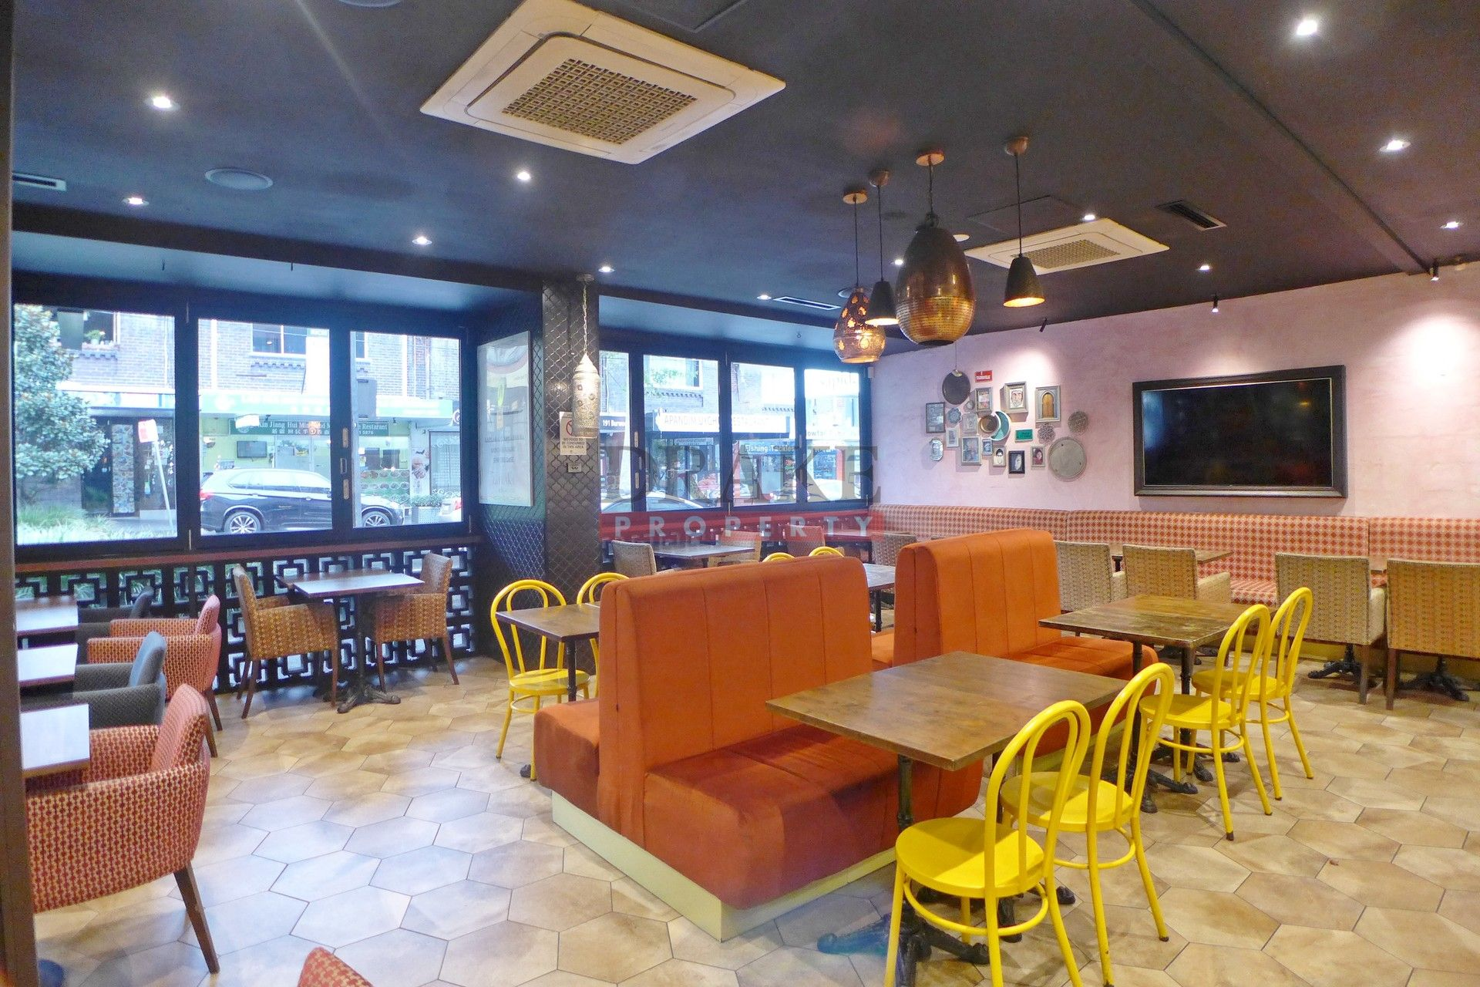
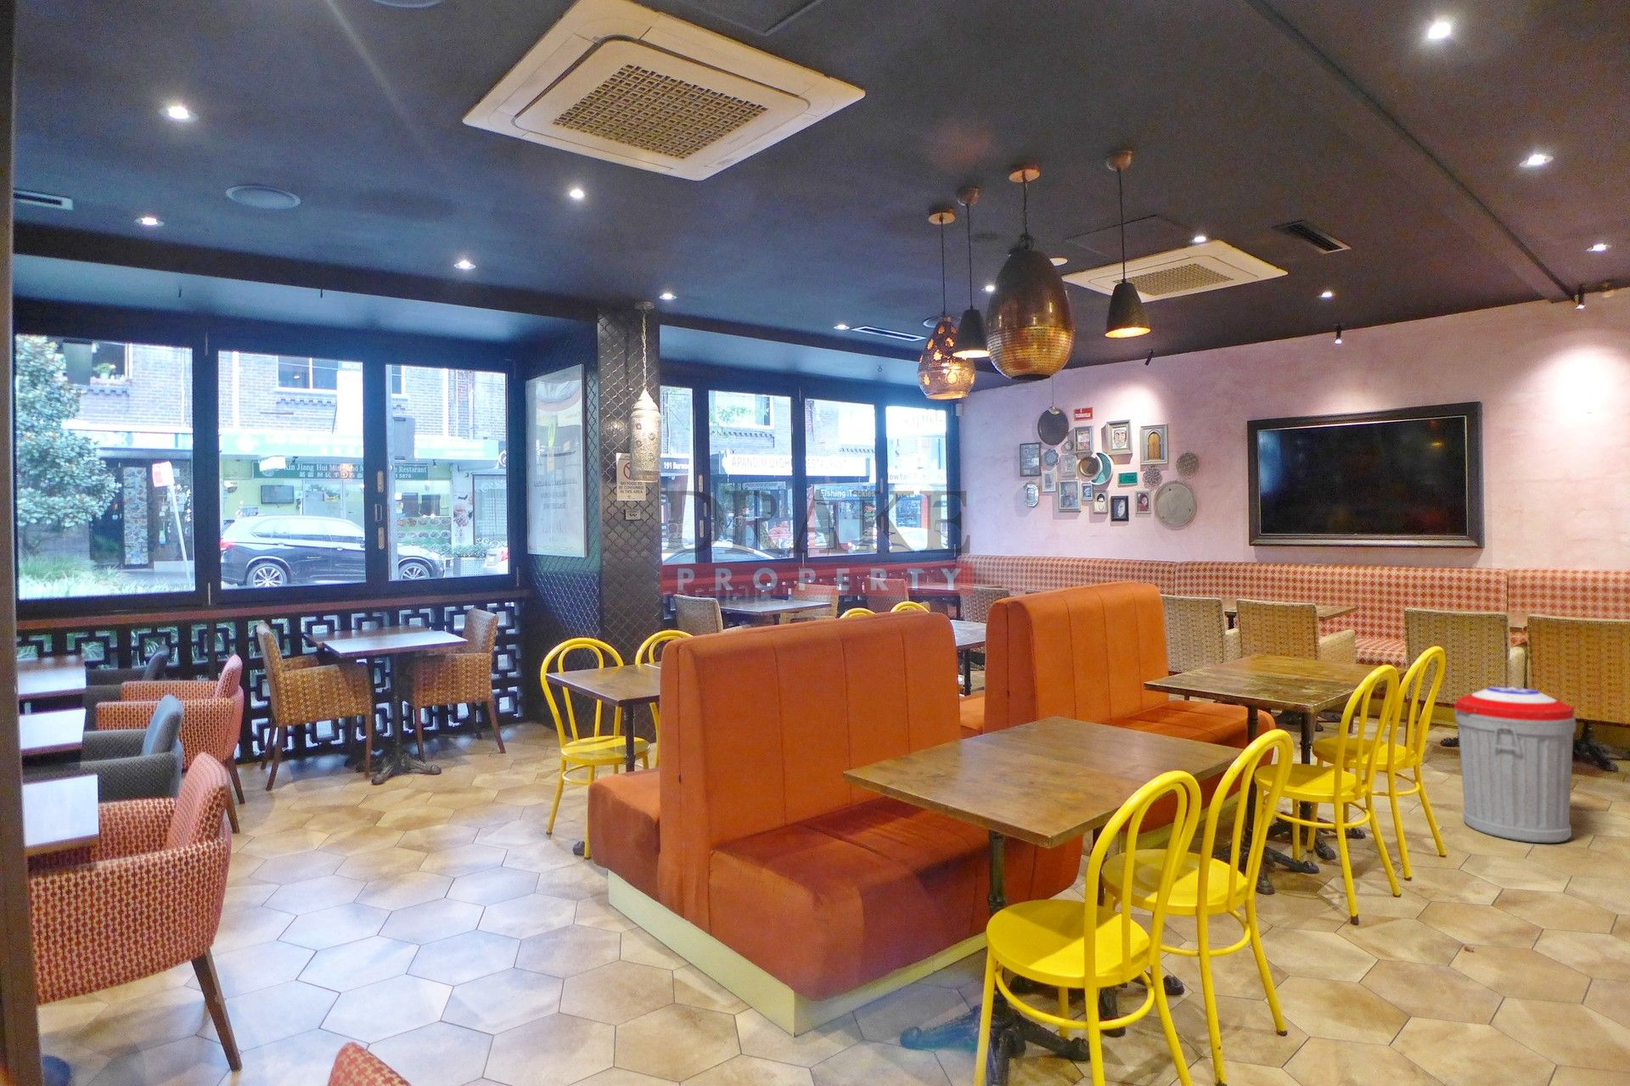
+ trash can [1453,686,1577,844]
